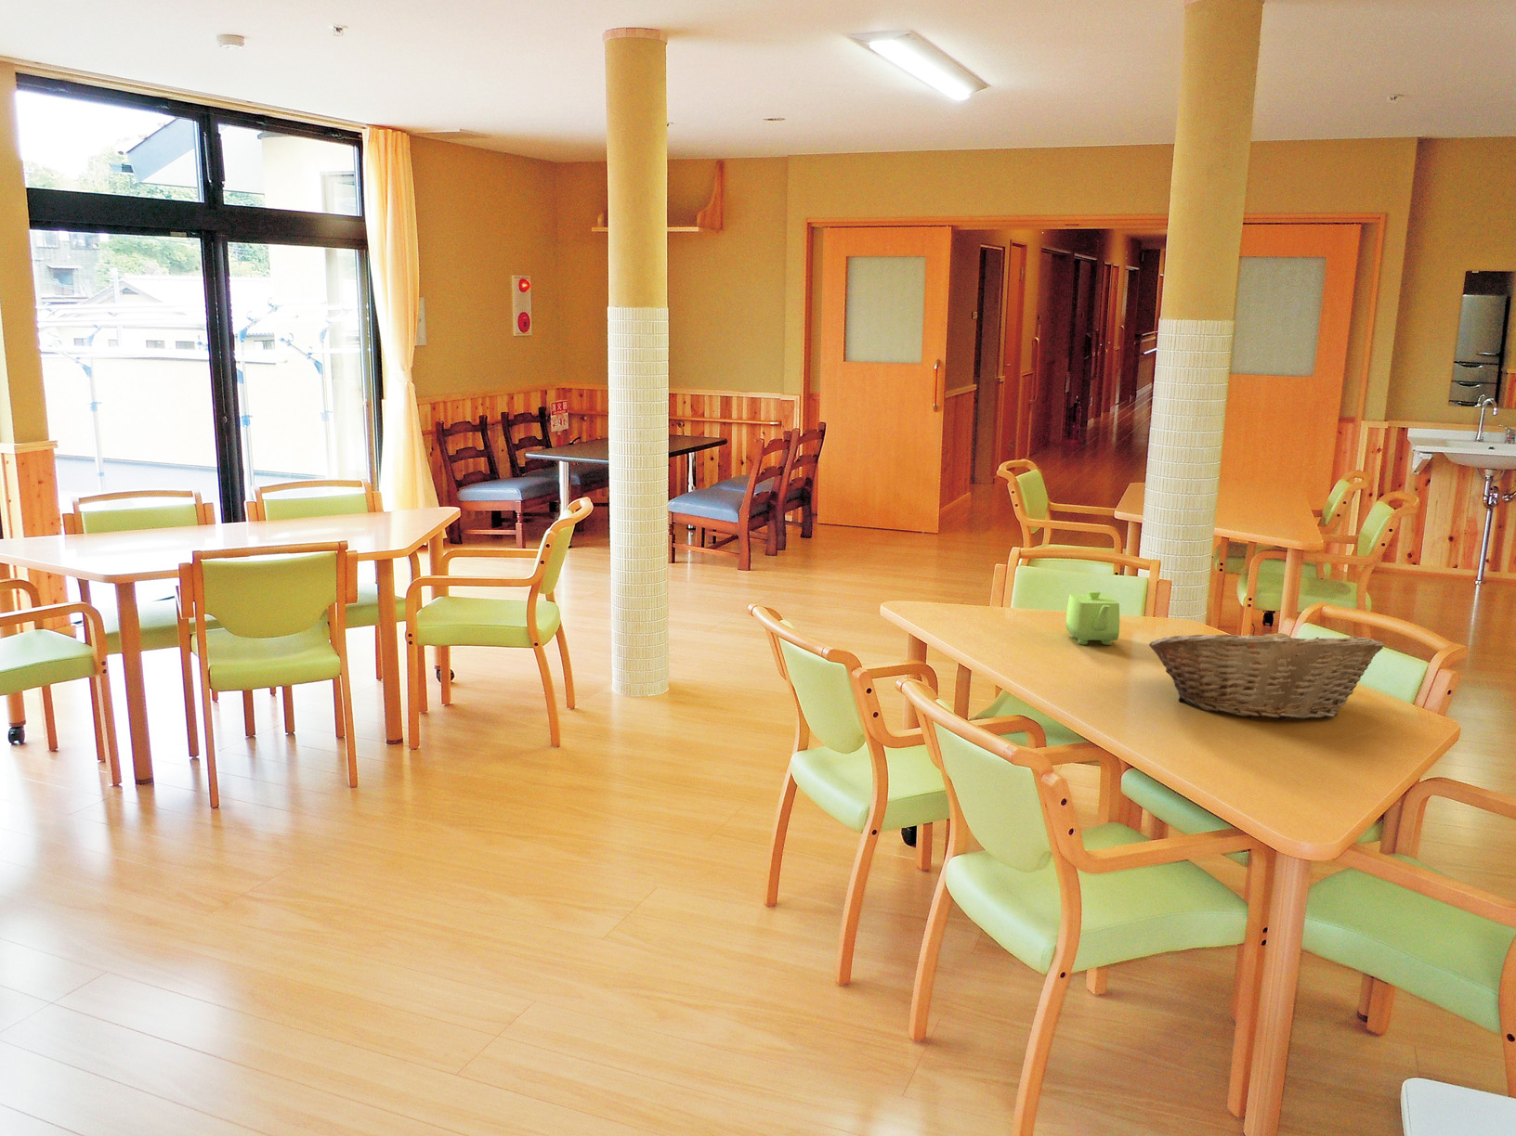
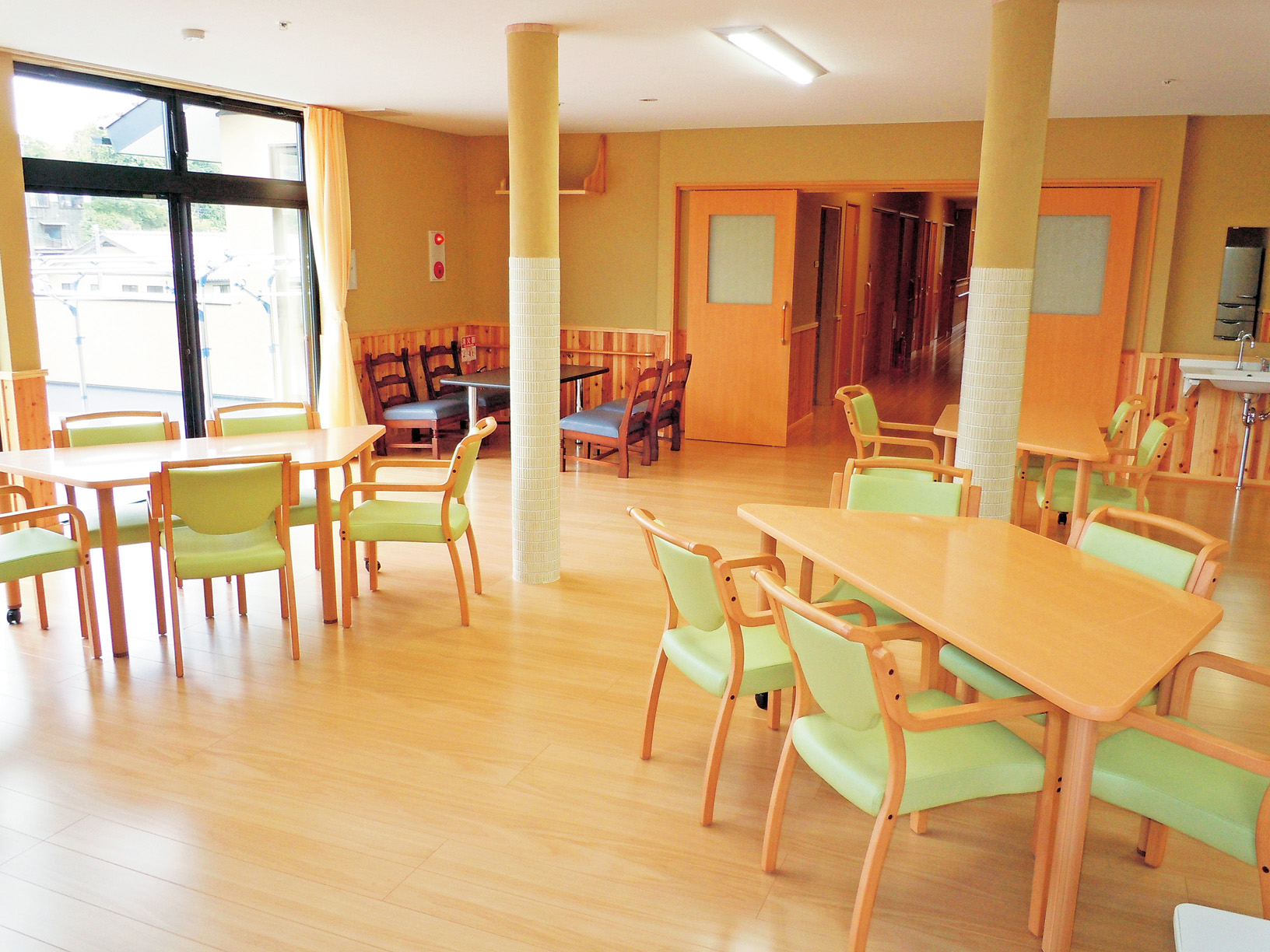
- teapot [1066,591,1120,646]
- fruit basket [1148,622,1385,721]
